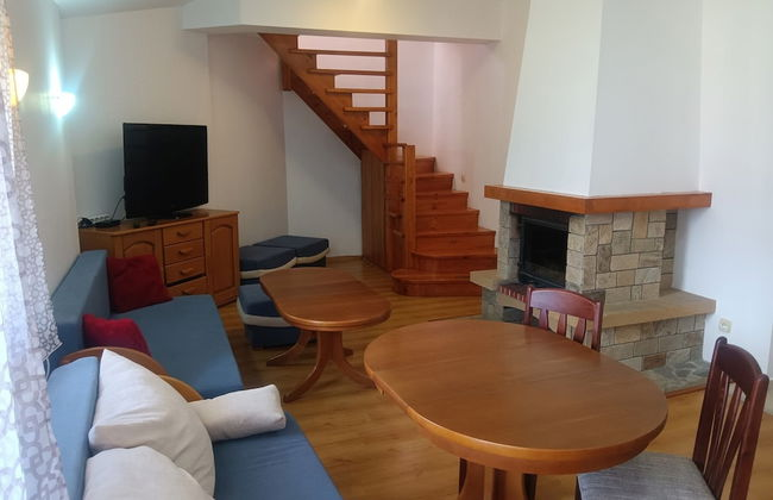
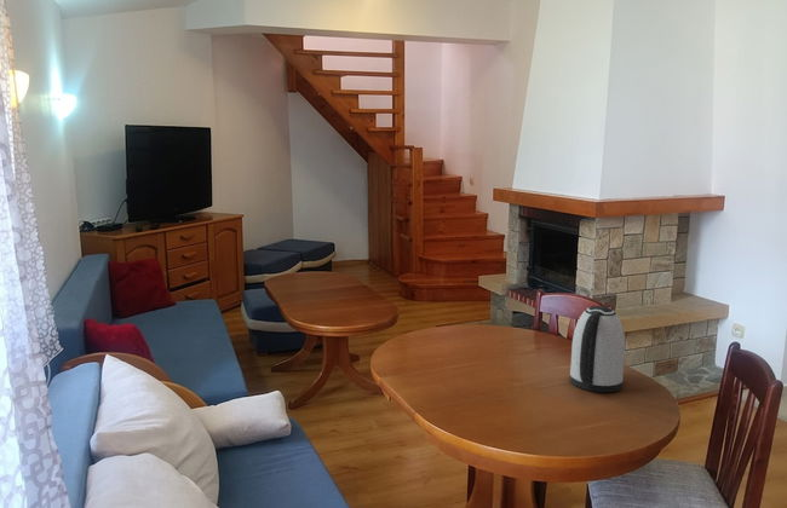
+ kettle [569,305,626,393]
